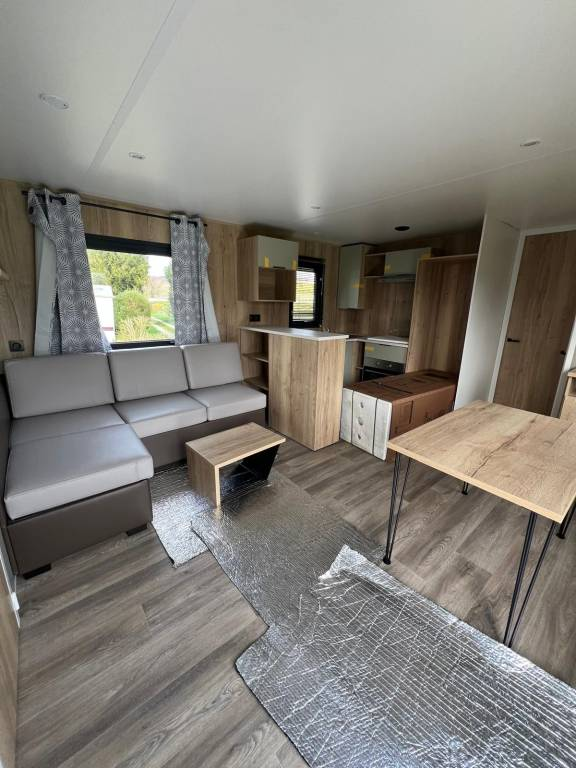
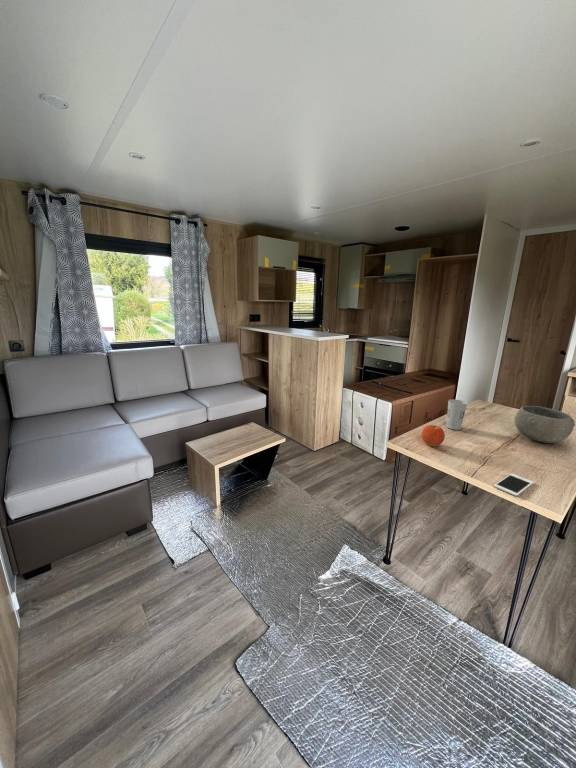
+ fruit [421,424,446,448]
+ cup [445,399,468,431]
+ cell phone [493,473,535,497]
+ bowl [513,405,576,444]
